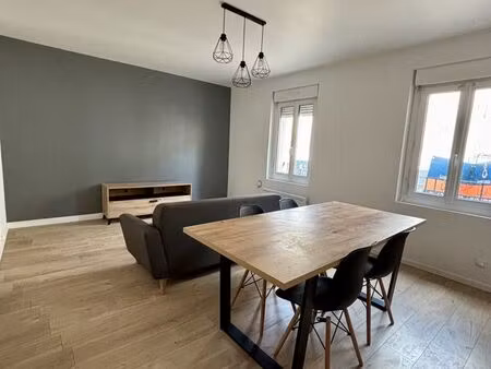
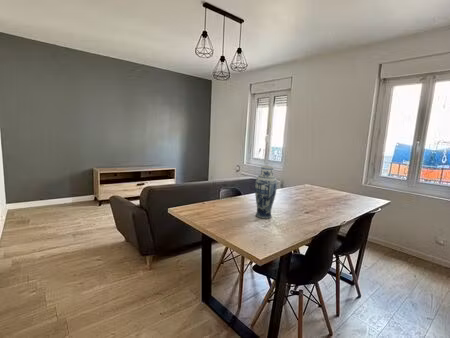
+ vase [254,165,278,220]
